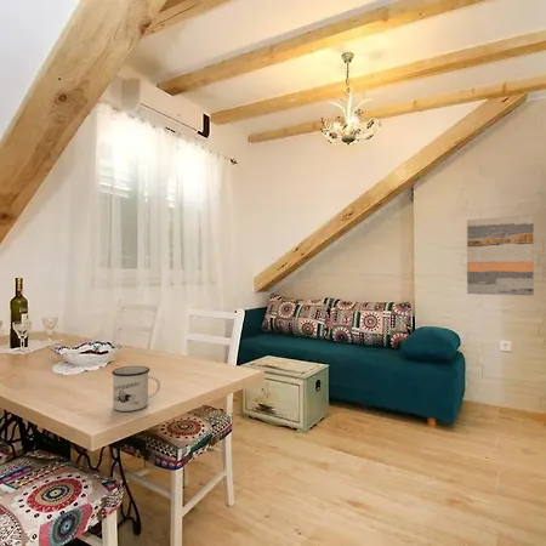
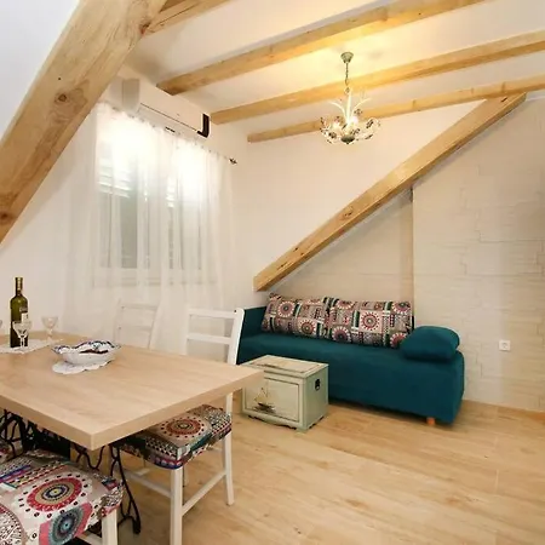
- mug [110,365,161,413]
- wall art [466,215,535,296]
